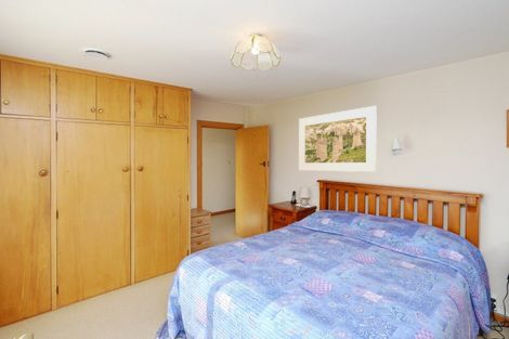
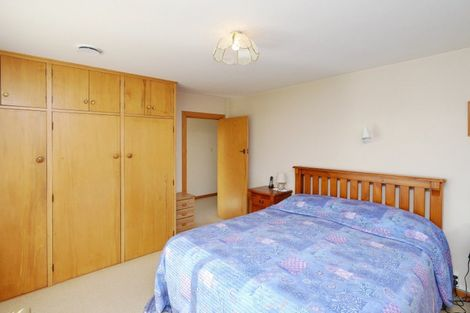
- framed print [298,105,378,173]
